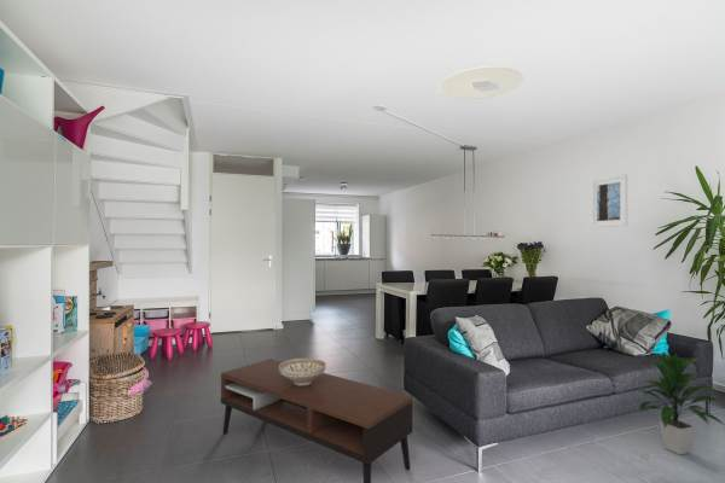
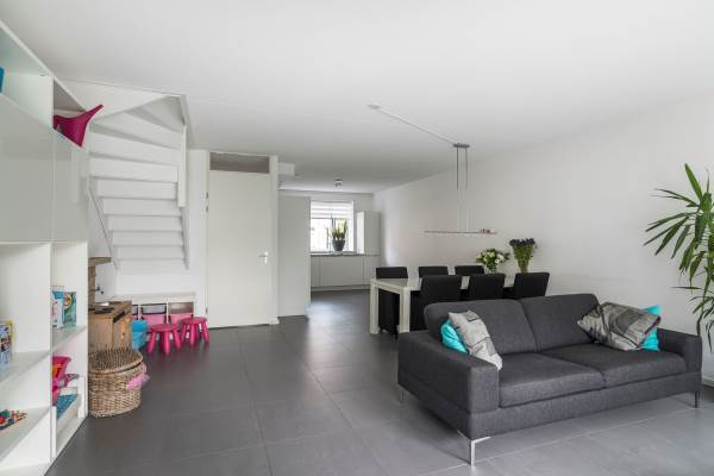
- decorative bowl [279,357,327,385]
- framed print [591,174,628,228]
- ceiling light [439,65,524,100]
- indoor plant [636,350,725,456]
- coffee table [220,357,413,483]
